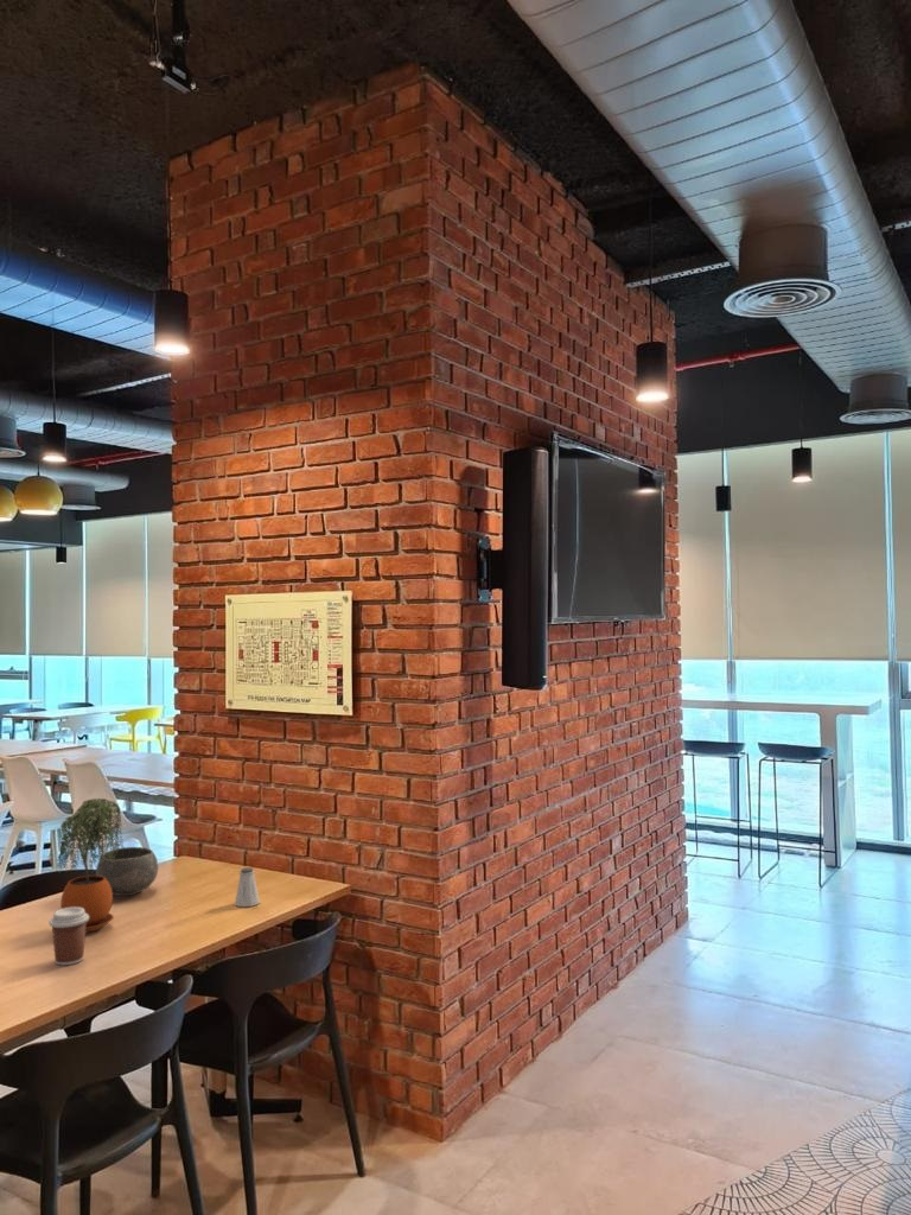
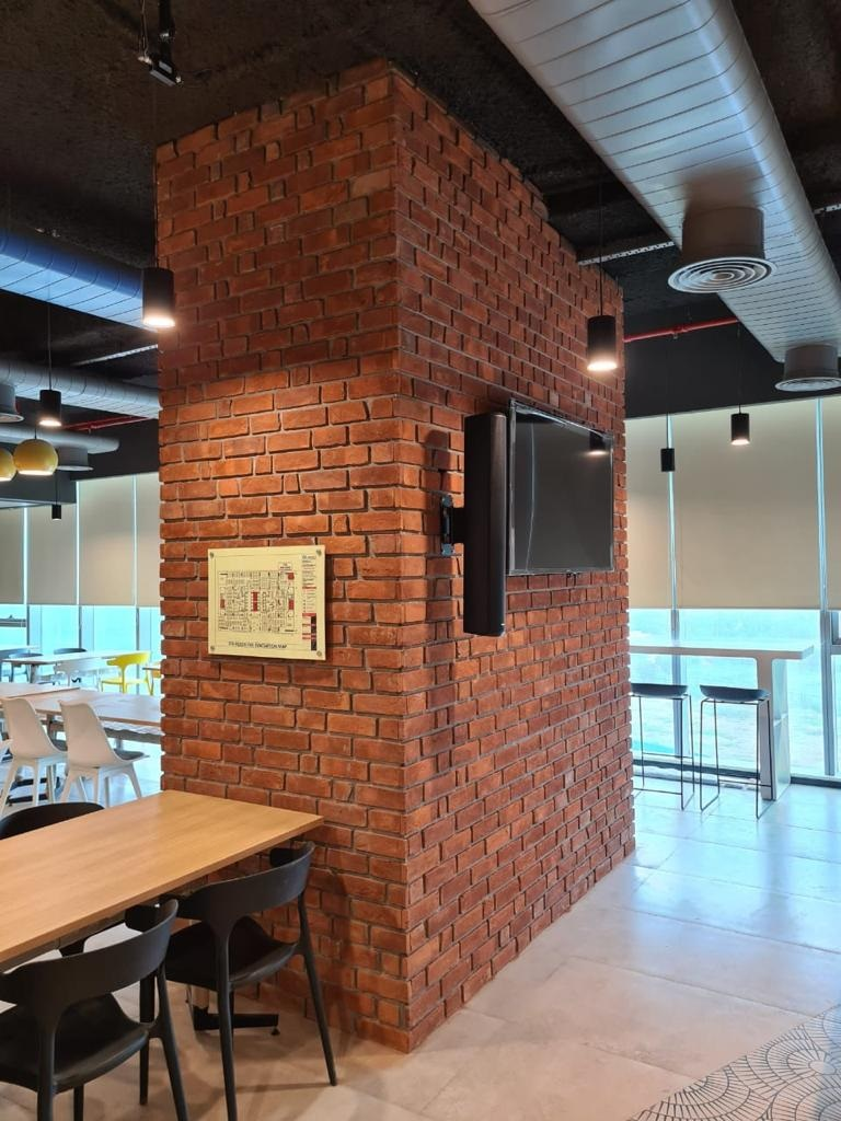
- saltshaker [234,866,261,908]
- coffee cup [47,907,89,966]
- bowl [95,846,159,897]
- potted plant [56,797,126,934]
